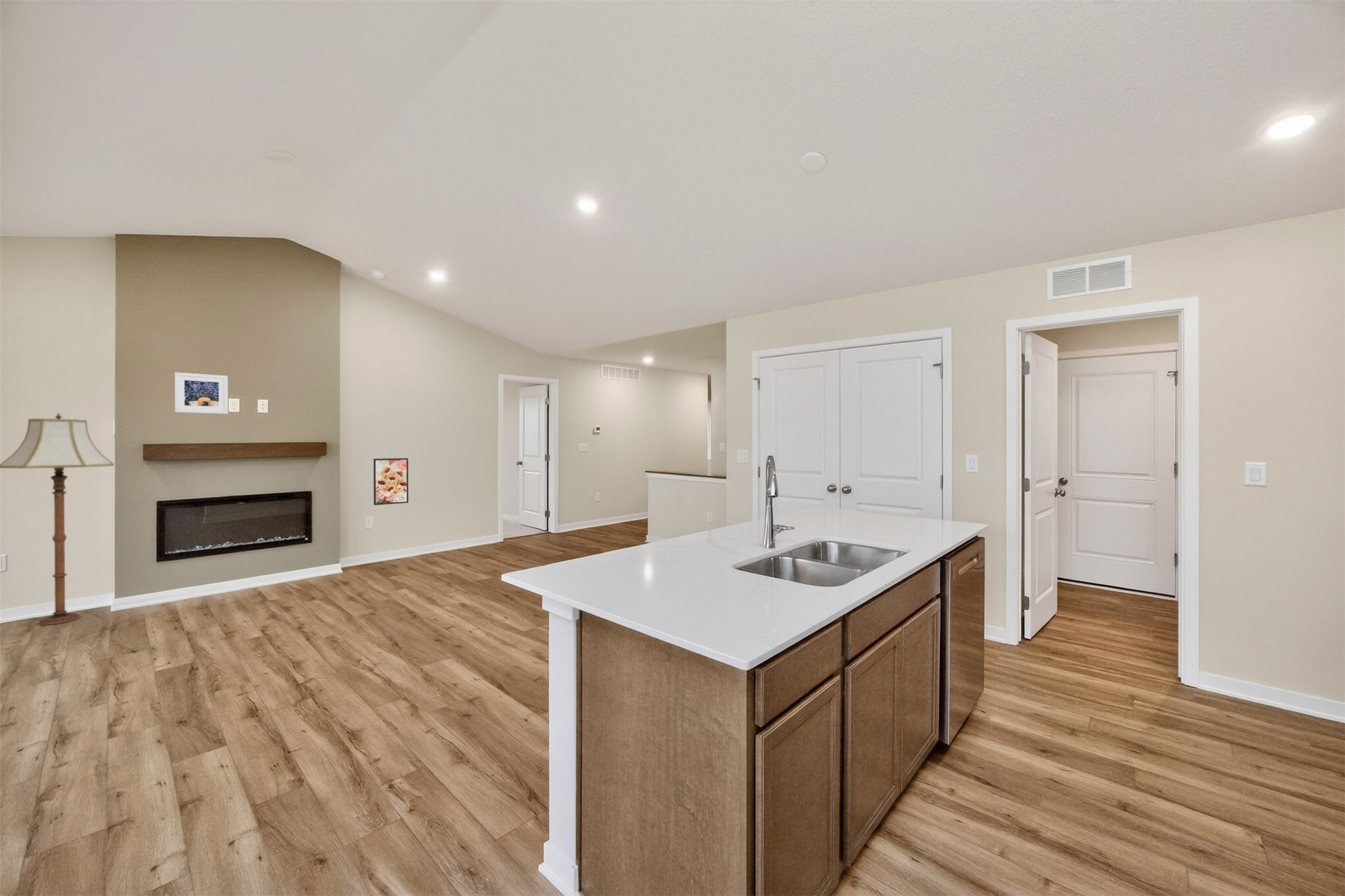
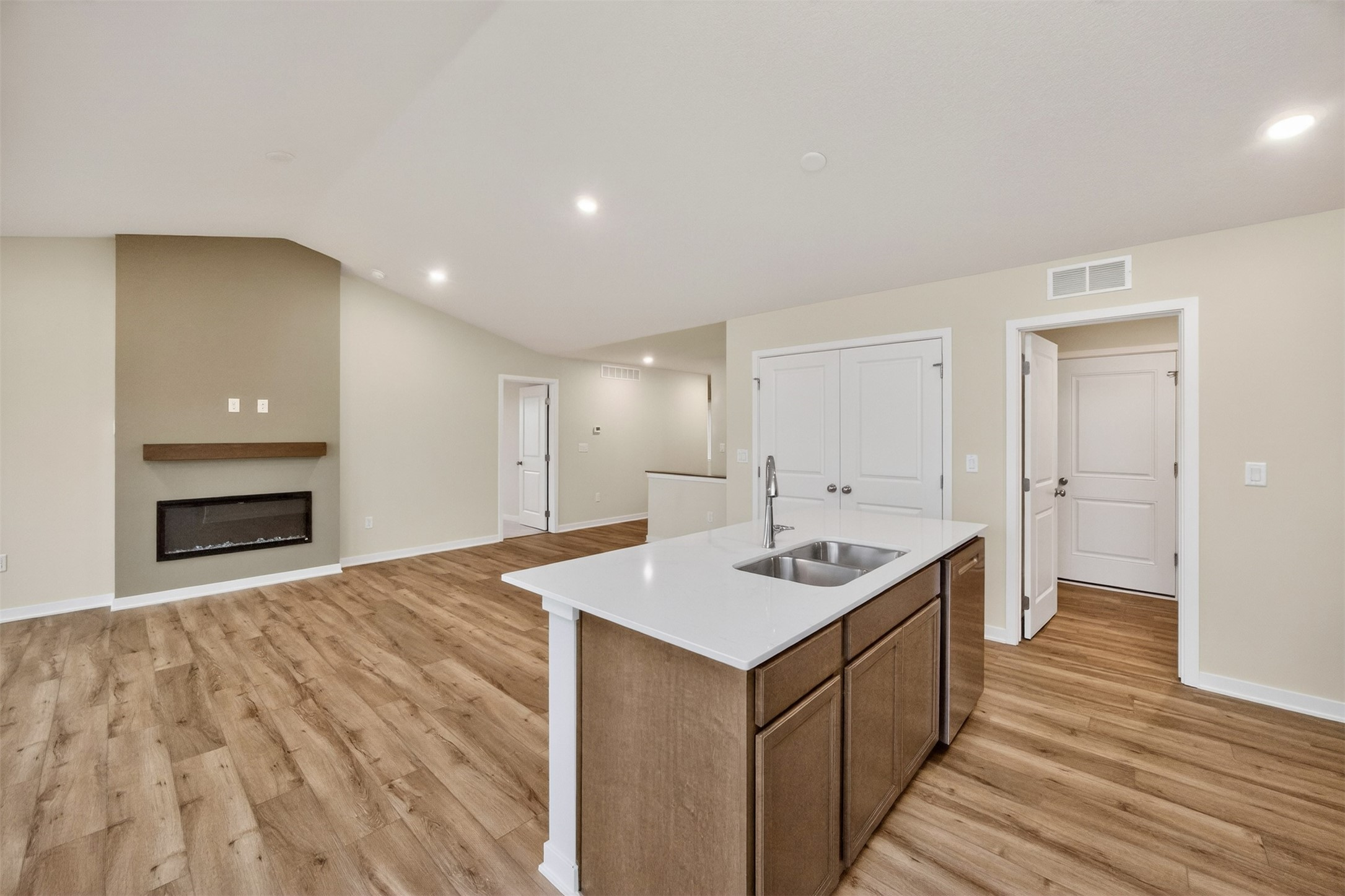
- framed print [373,458,409,506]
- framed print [174,372,229,415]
- floor lamp [0,412,115,626]
